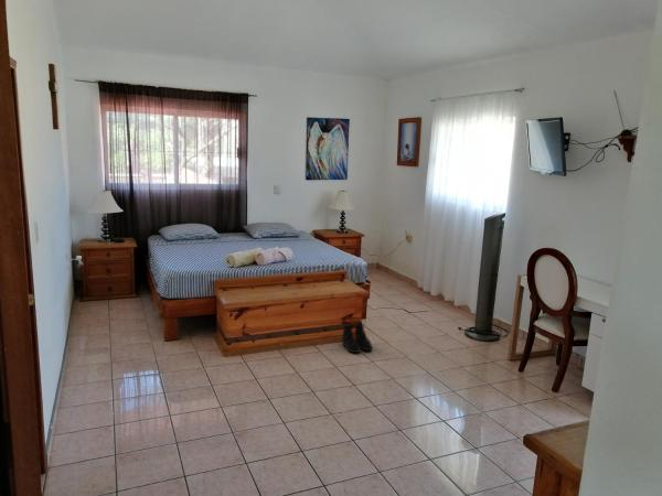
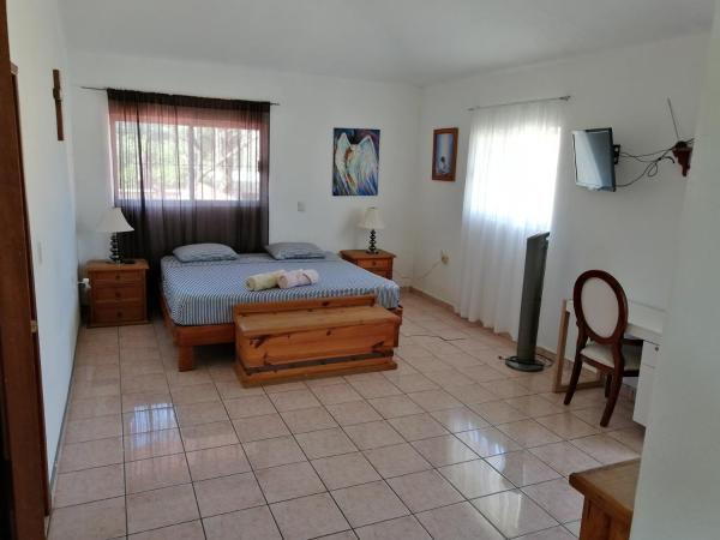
- boots [341,323,373,354]
